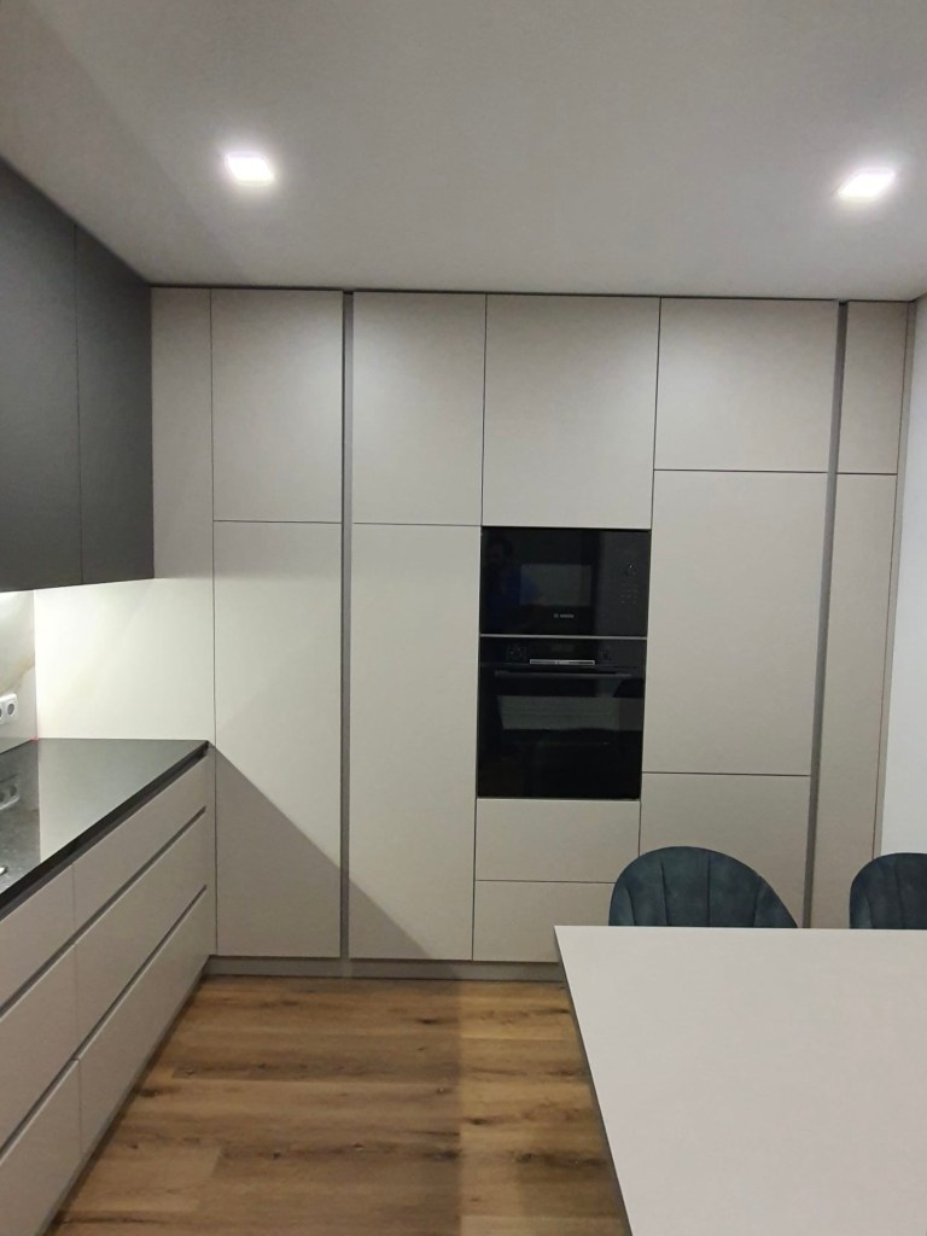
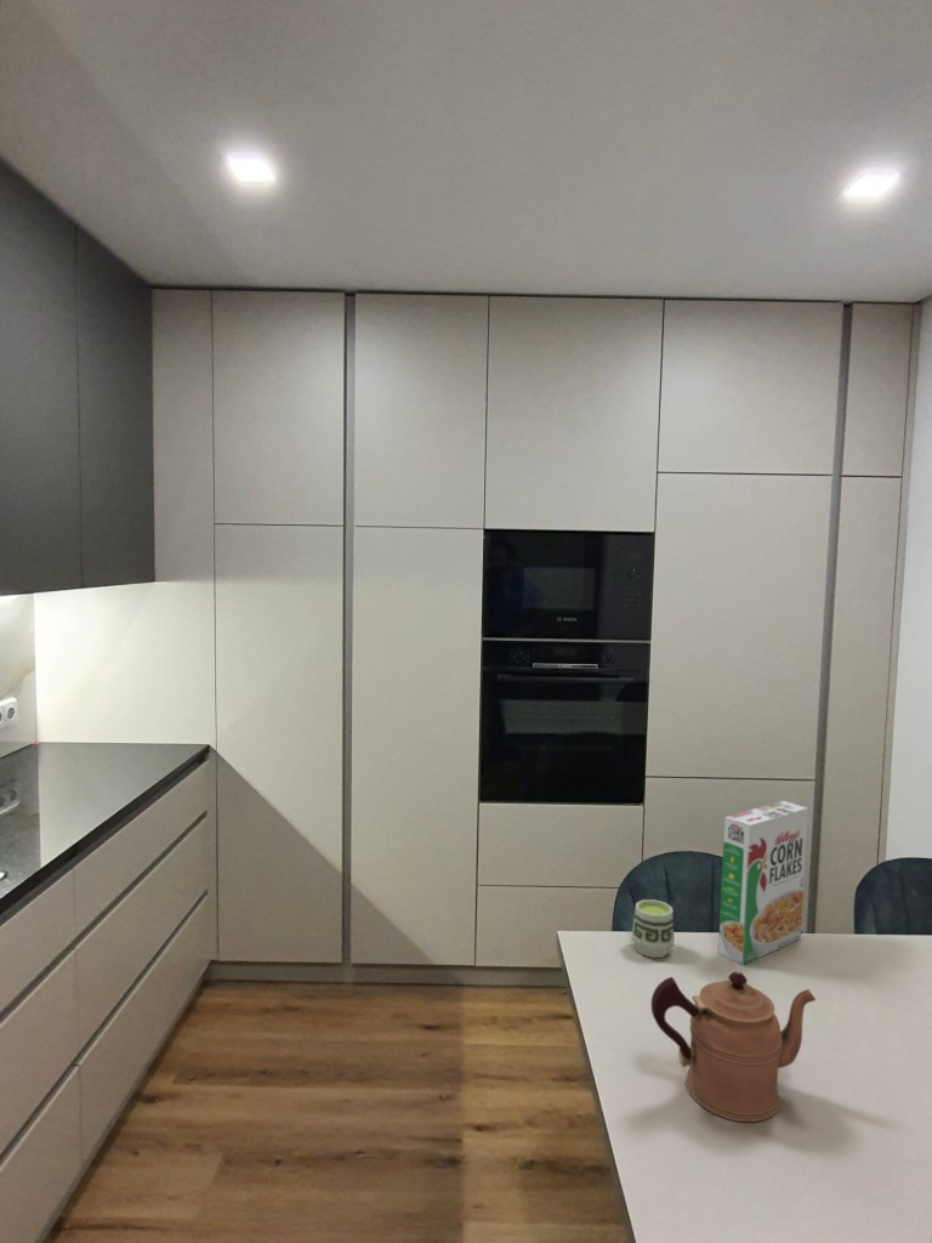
+ cereal box [717,800,809,966]
+ cup [631,898,676,959]
+ coffeepot [650,970,817,1123]
